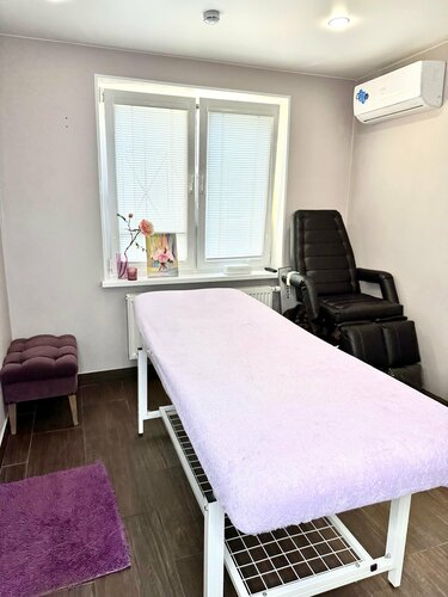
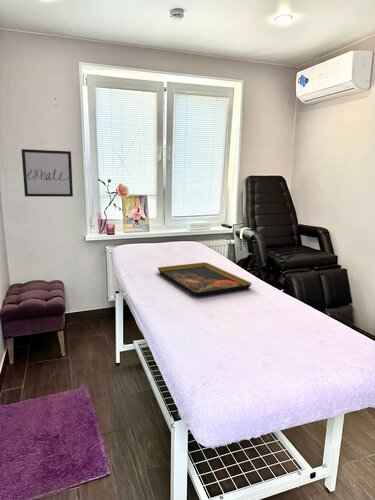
+ decorative tray [157,261,253,297]
+ wall art [21,148,74,198]
